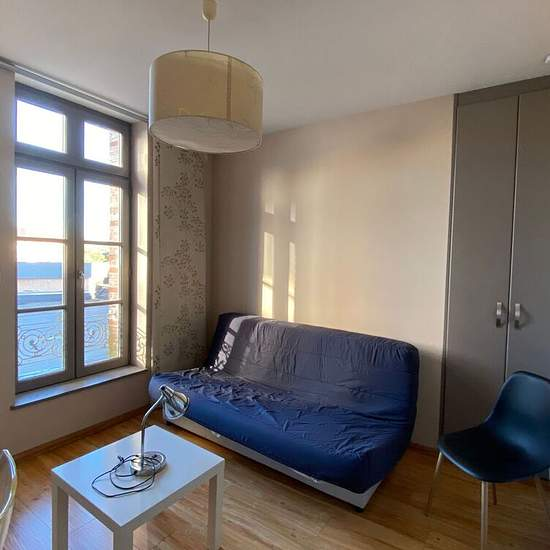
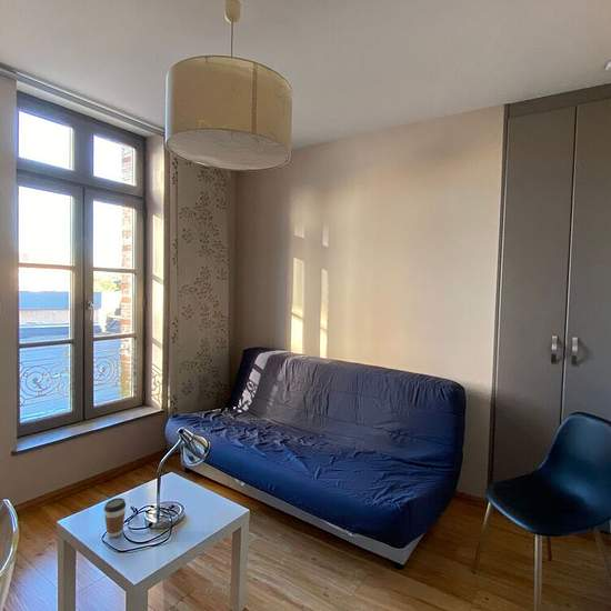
+ coffee cup [103,497,127,539]
